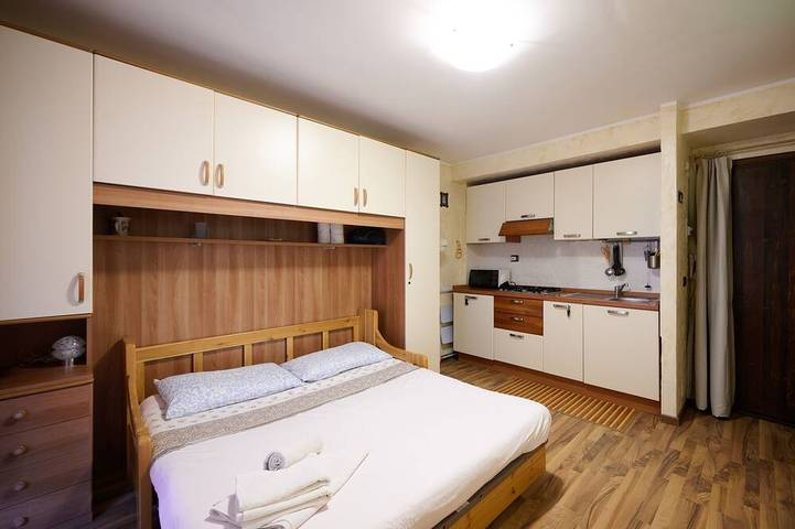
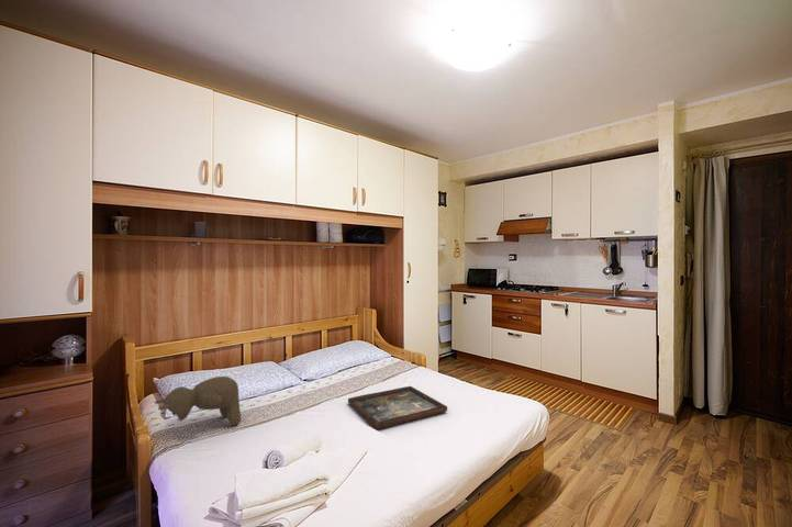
+ decorative tray [347,385,448,430]
+ teddy bear [154,375,242,427]
